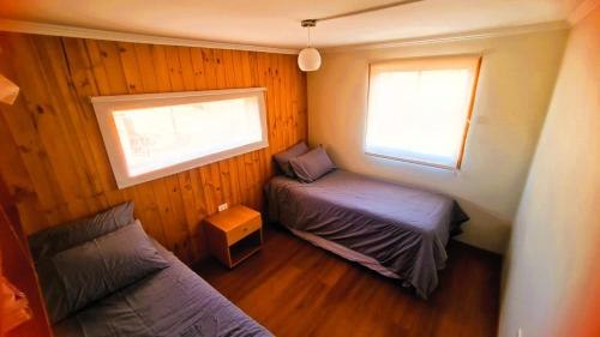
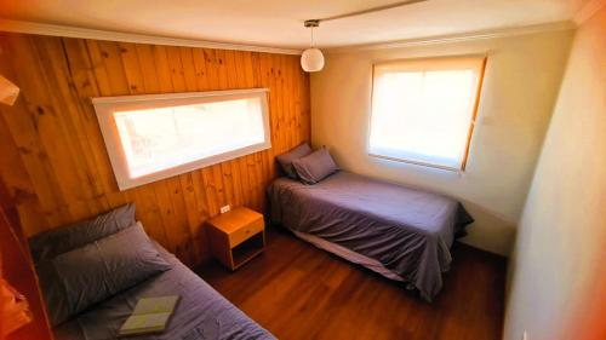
+ diary [115,294,183,339]
